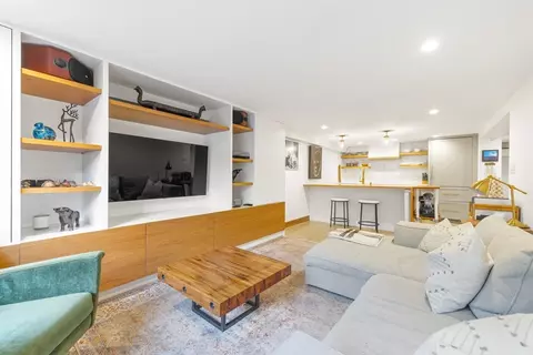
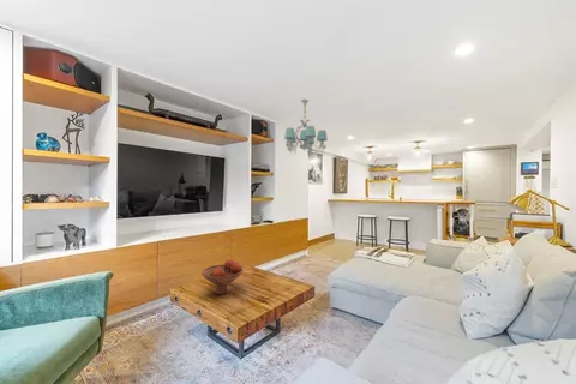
+ fruit bowl [200,258,245,295]
+ chandelier [283,98,329,157]
